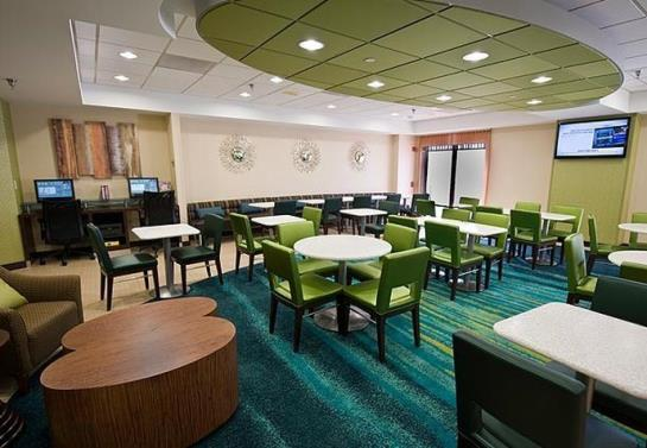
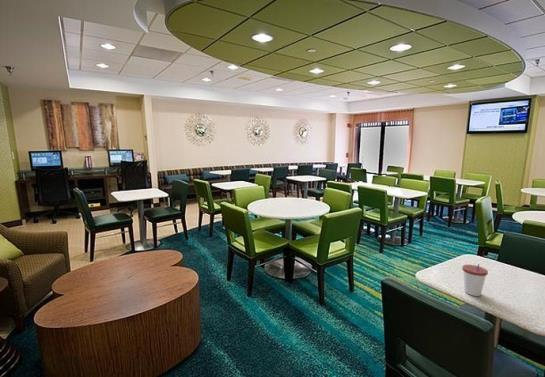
+ cup [461,263,489,297]
